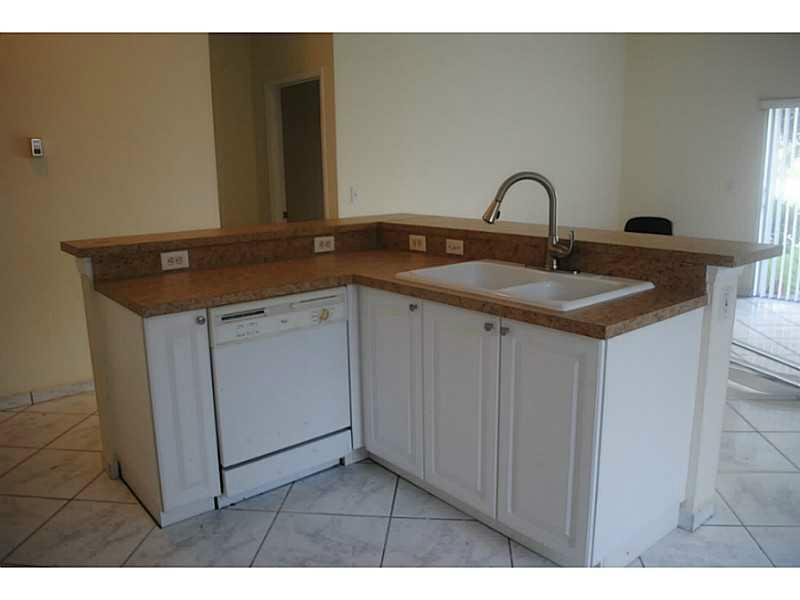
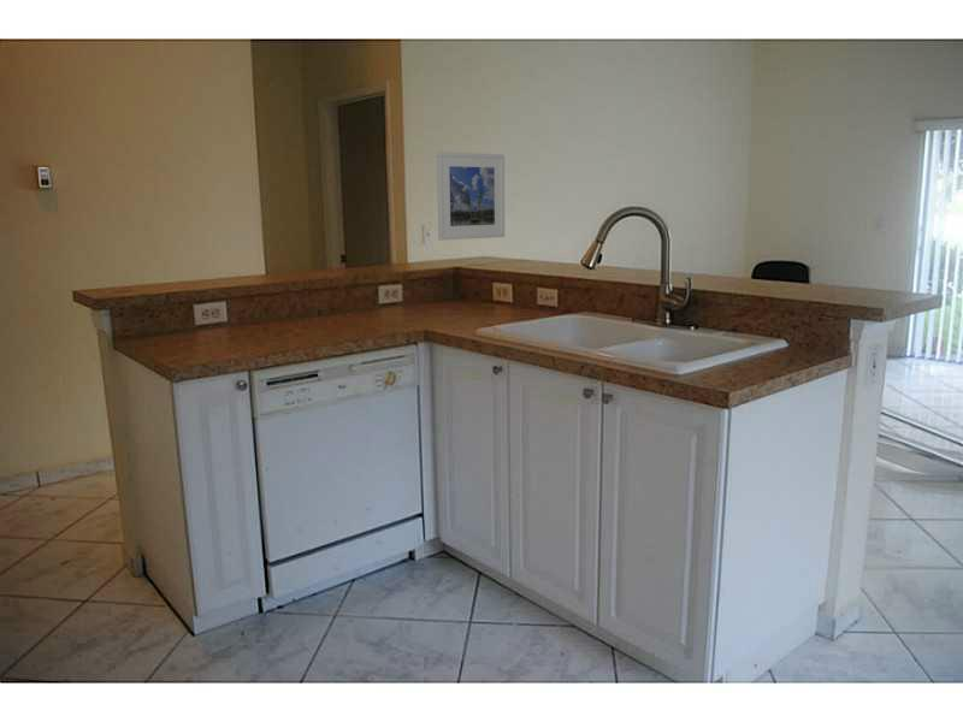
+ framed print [436,150,506,242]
